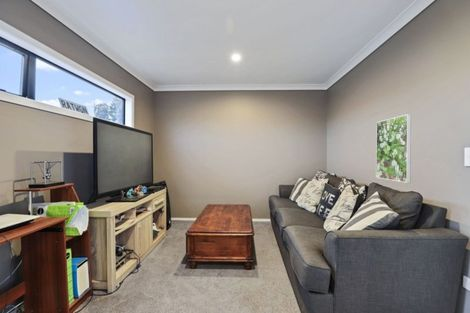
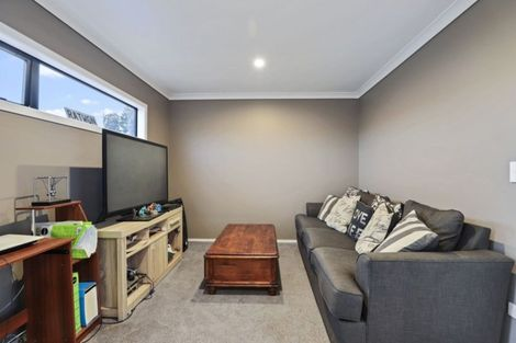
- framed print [375,113,412,184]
